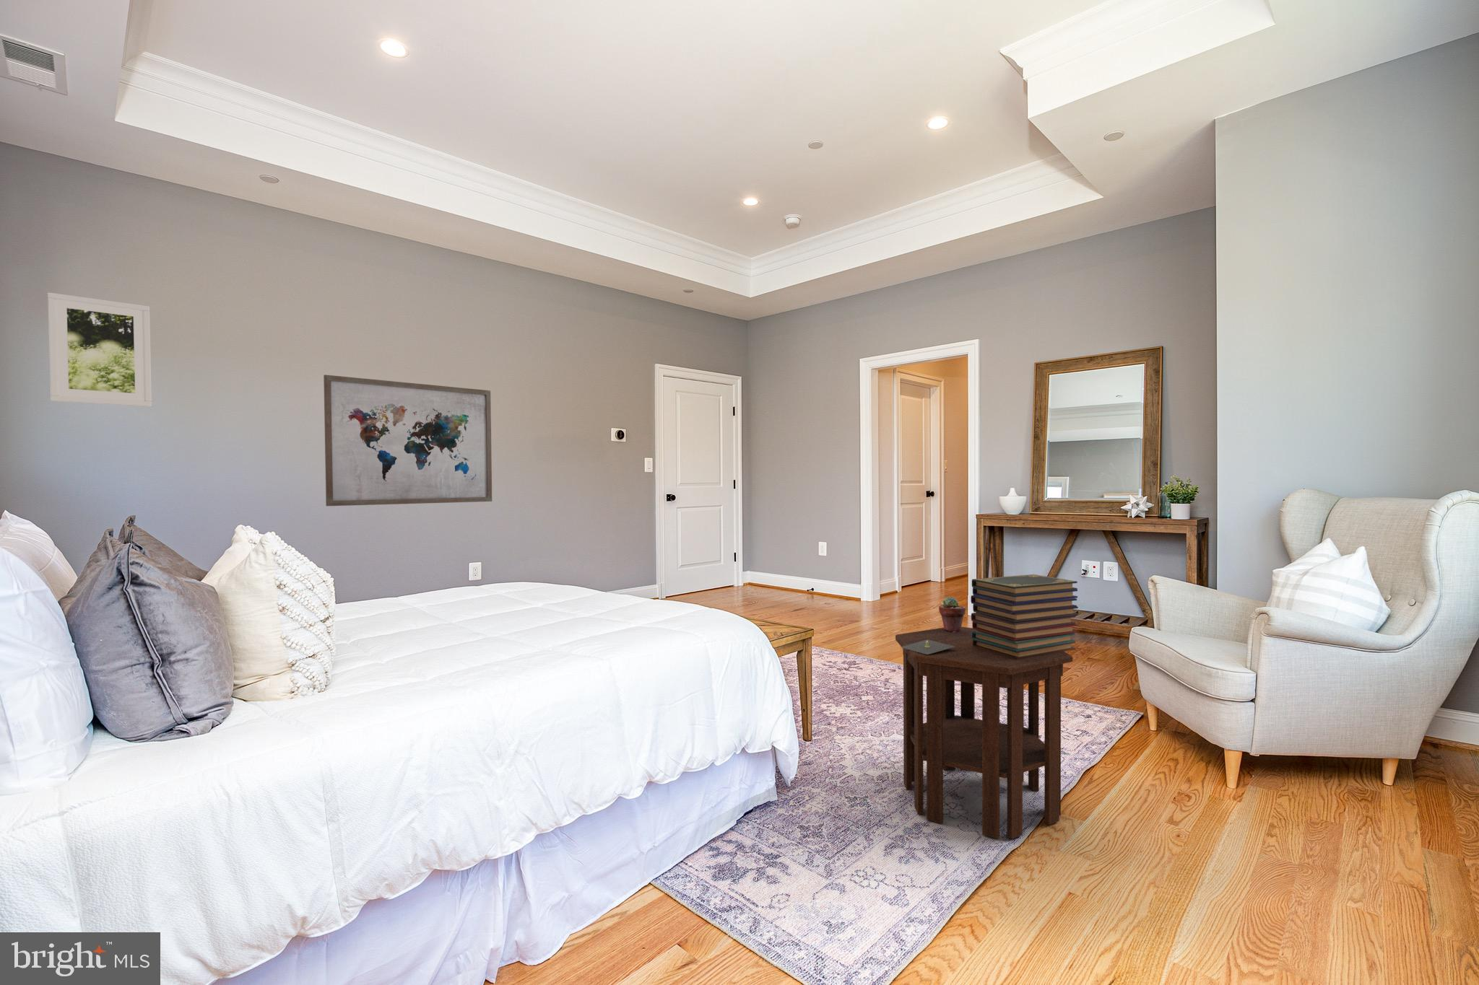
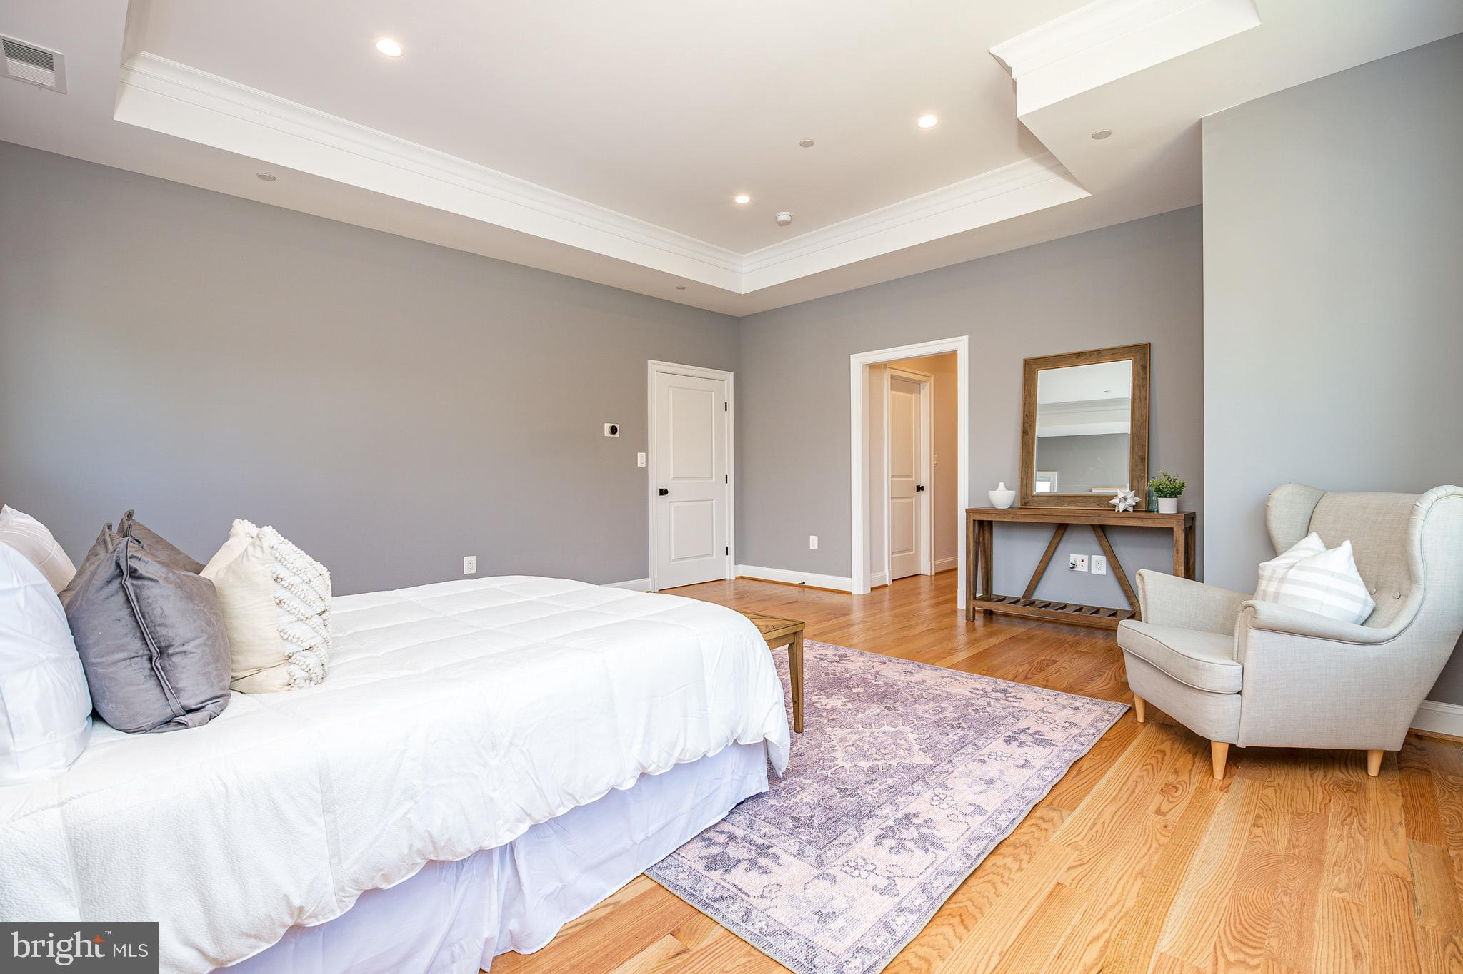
- potted succulent [938,596,967,632]
- wall art [323,374,493,507]
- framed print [47,291,153,407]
- side table [895,627,1073,839]
- candle [899,640,954,654]
- book stack [970,574,1079,660]
